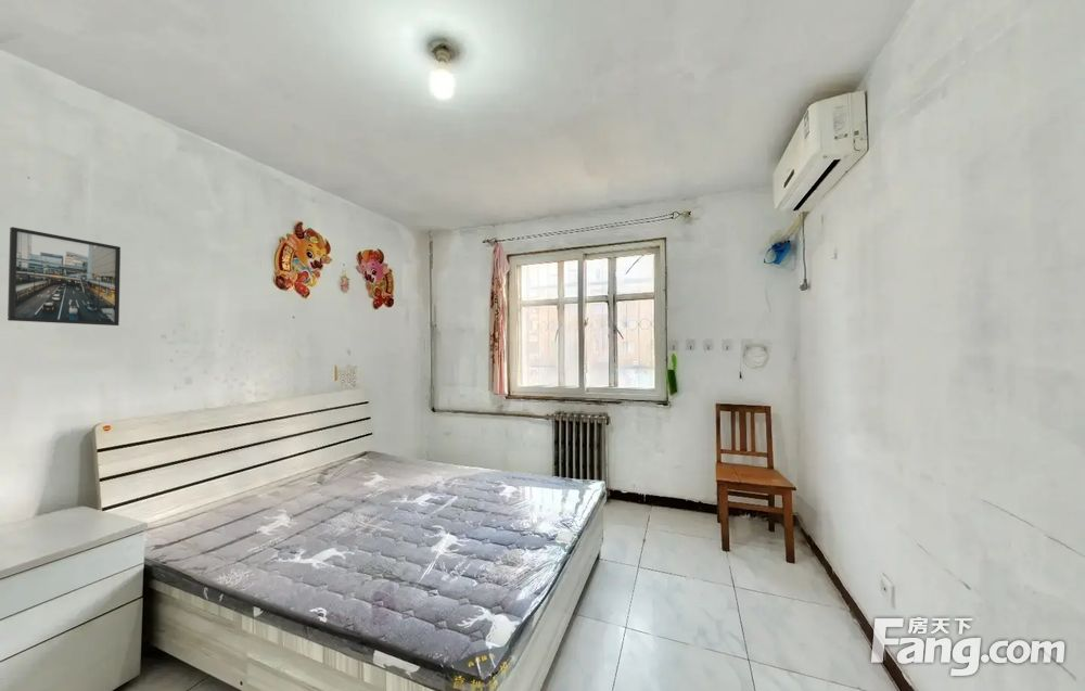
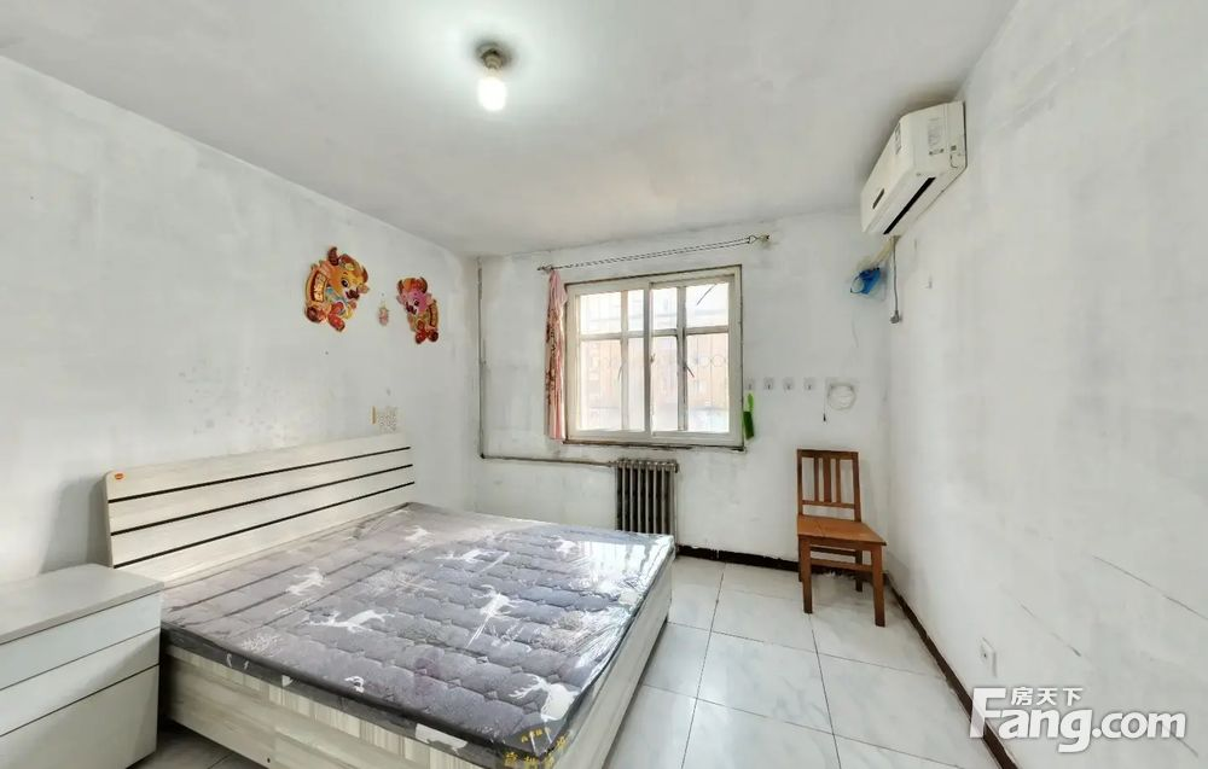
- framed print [7,226,122,327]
